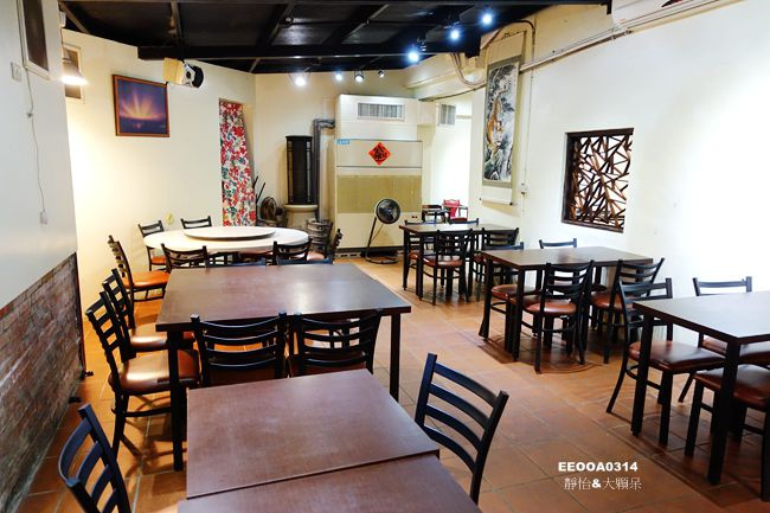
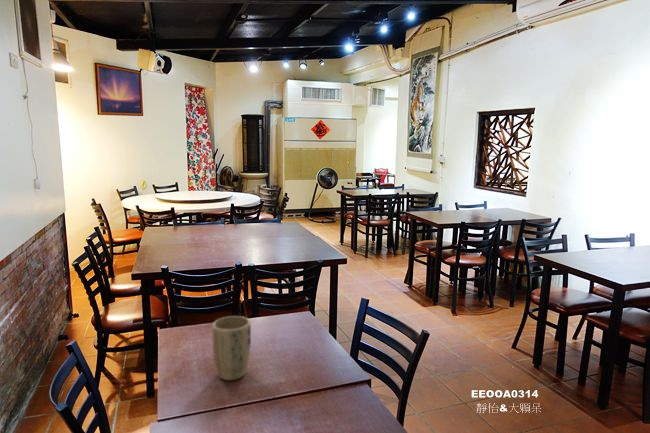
+ plant pot [211,315,252,381]
